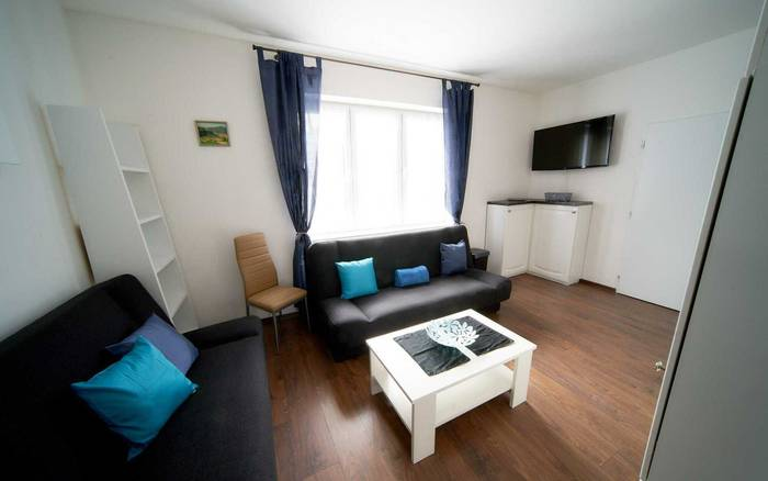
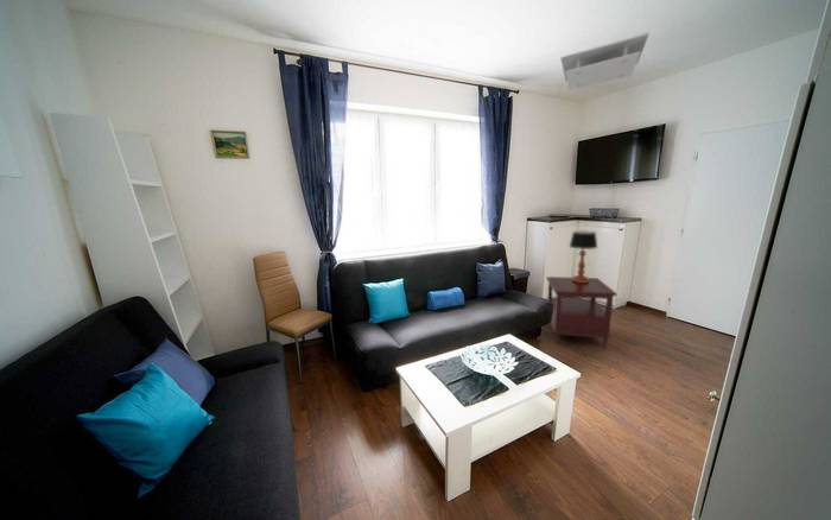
+ table lamp [567,230,598,283]
+ side table [545,275,617,349]
+ ceiling light [560,31,651,91]
